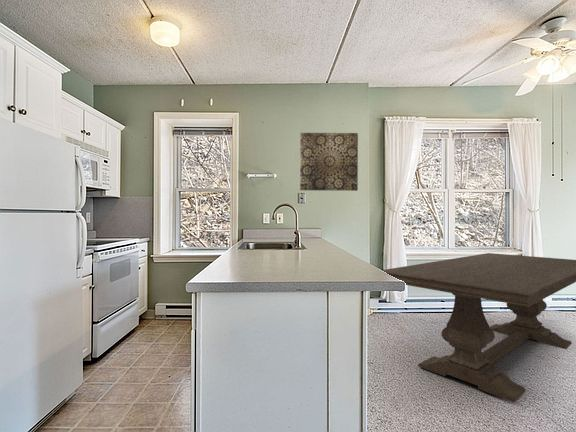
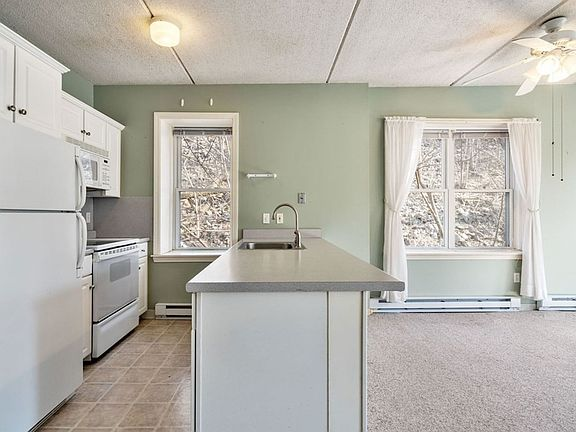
- dining table [381,252,576,403]
- wall art [299,132,359,192]
